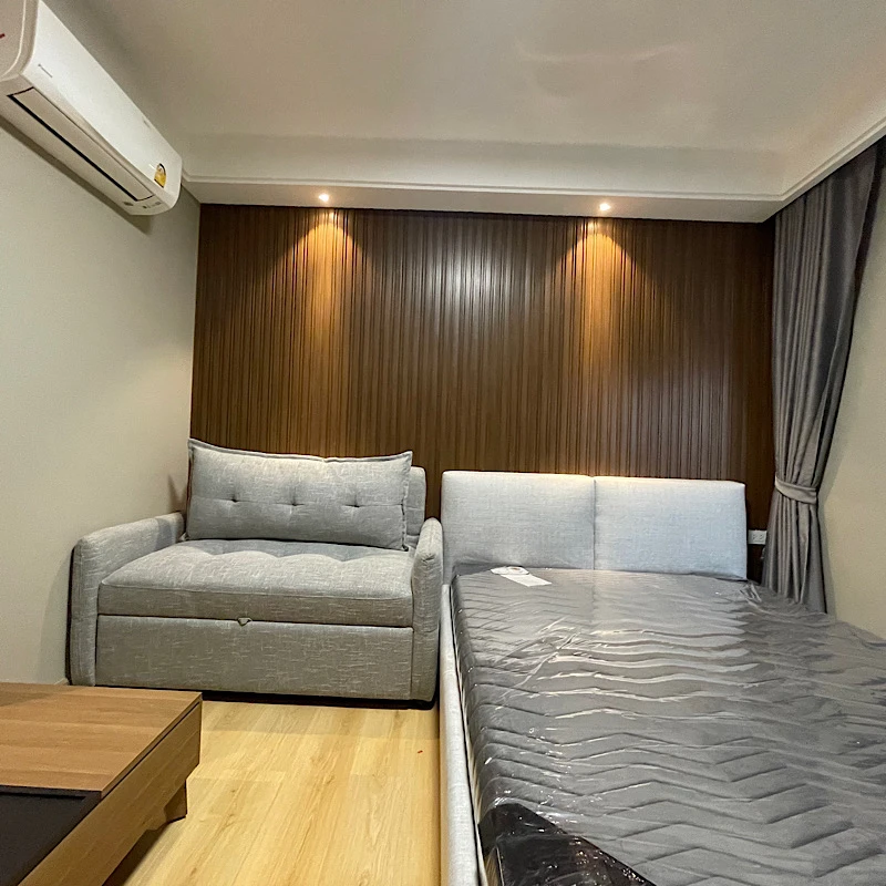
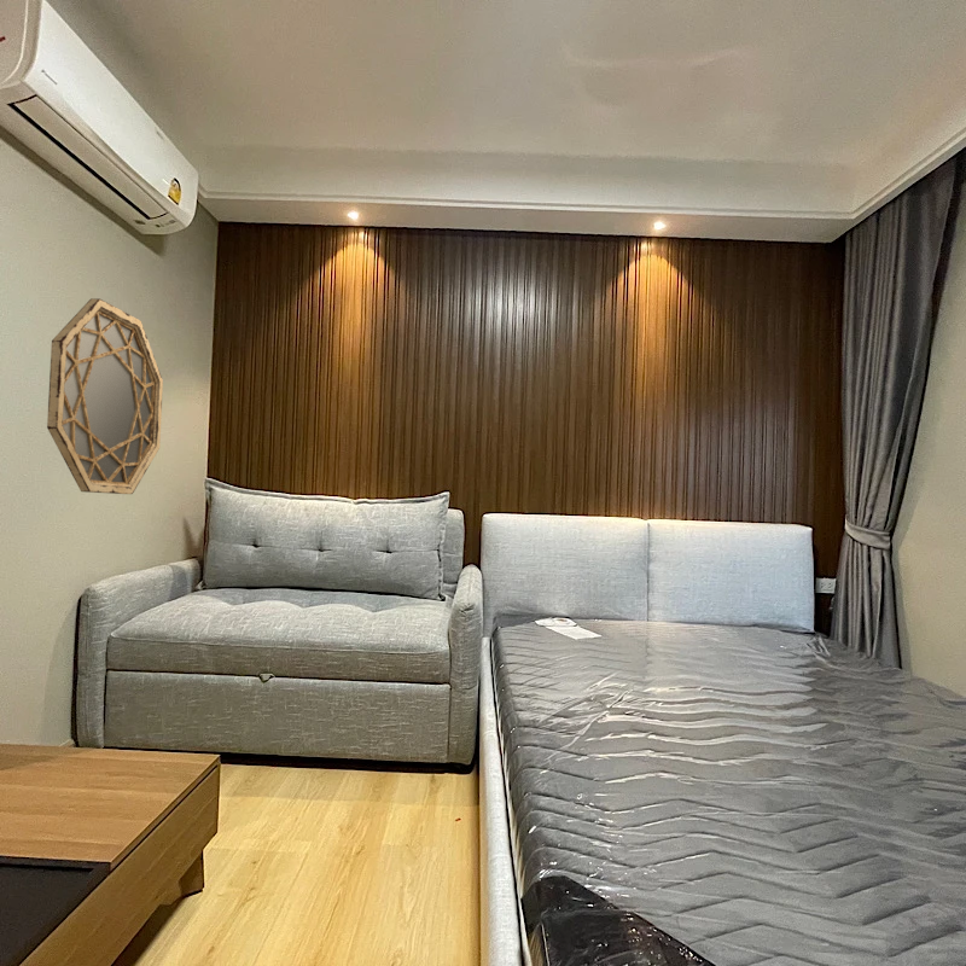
+ home mirror [46,297,164,495]
